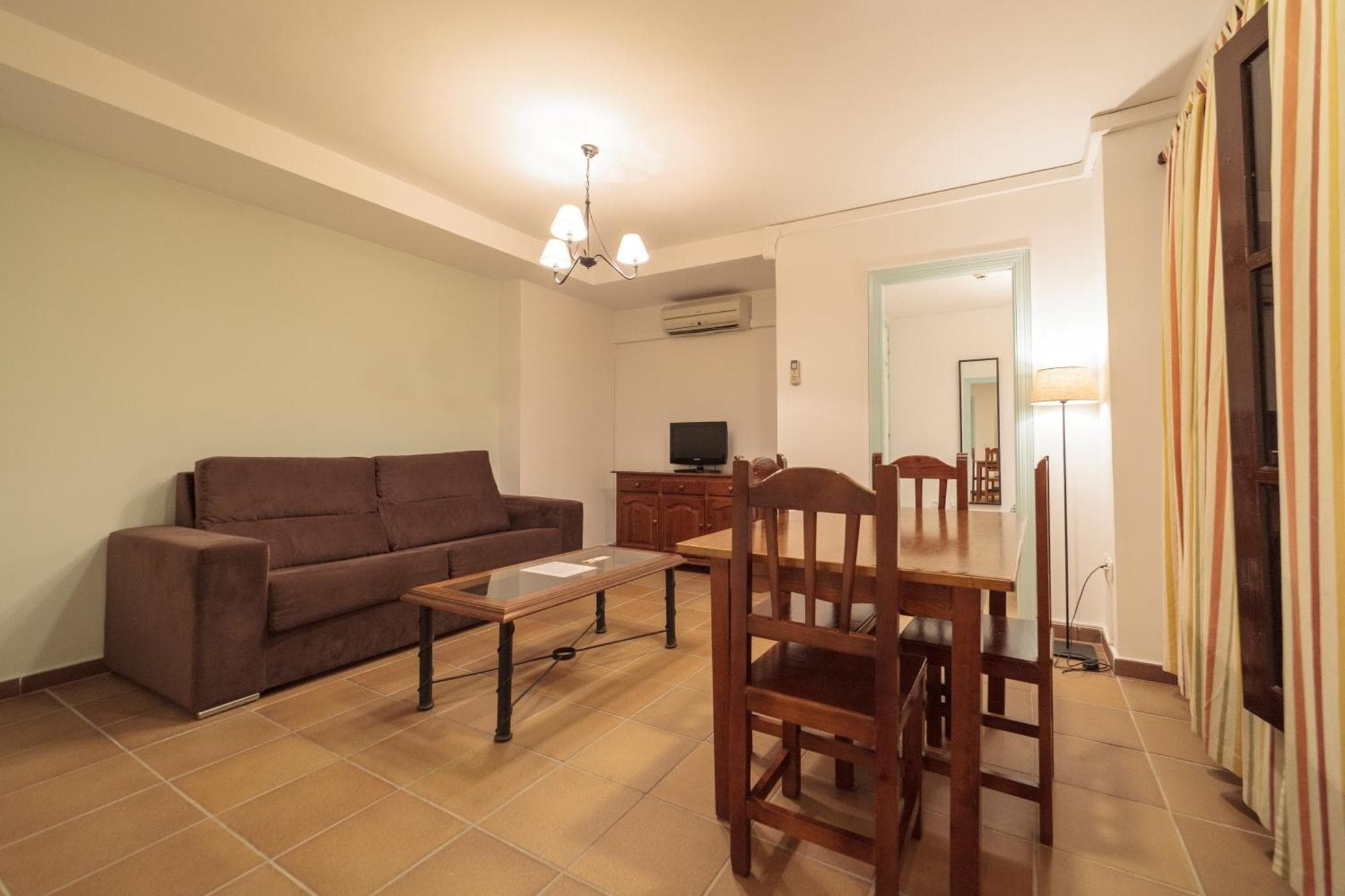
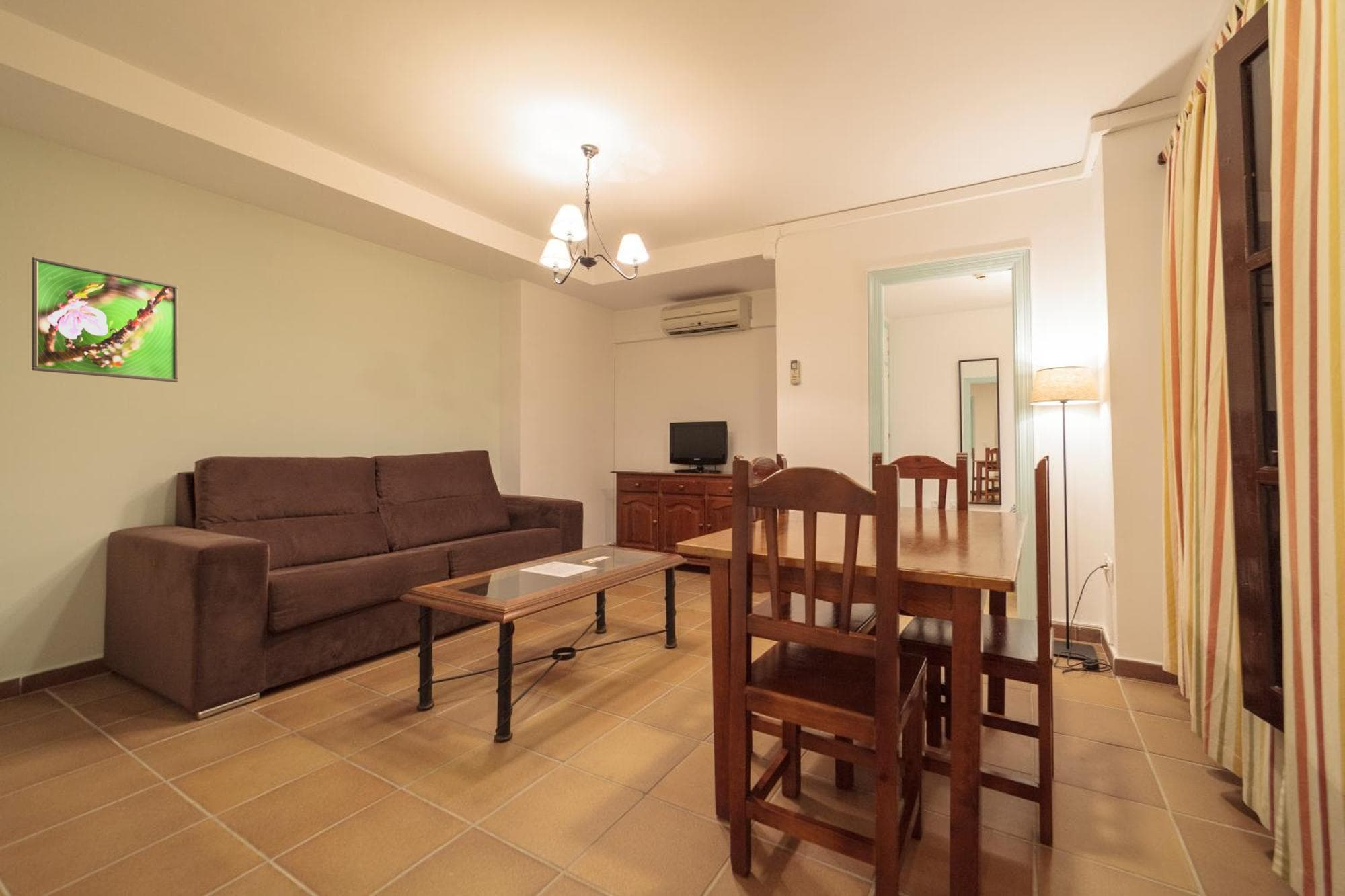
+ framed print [31,256,179,383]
